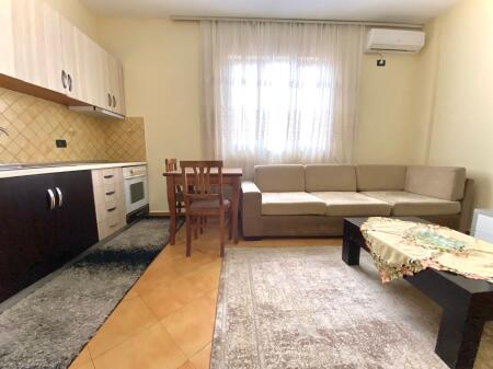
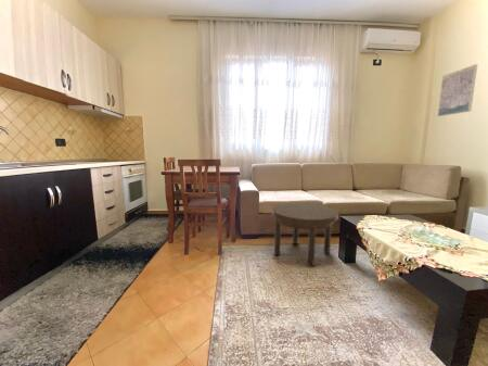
+ side table [271,202,339,268]
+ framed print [437,63,478,117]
